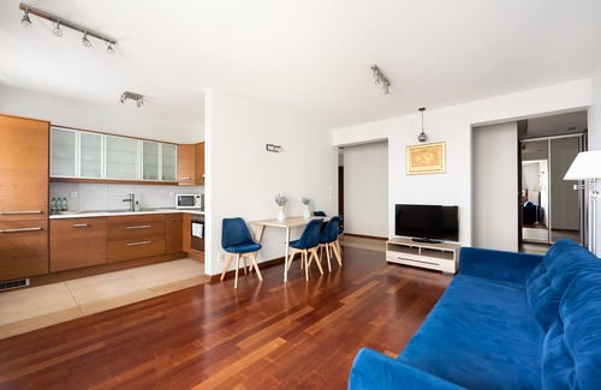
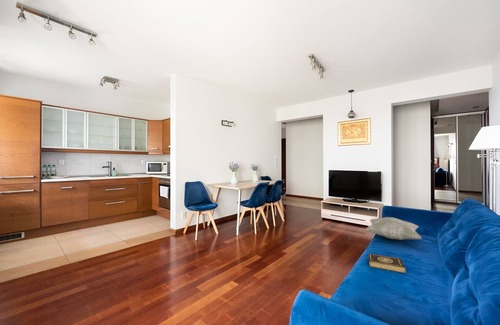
+ book [367,252,406,274]
+ decorative pillow [364,216,423,241]
